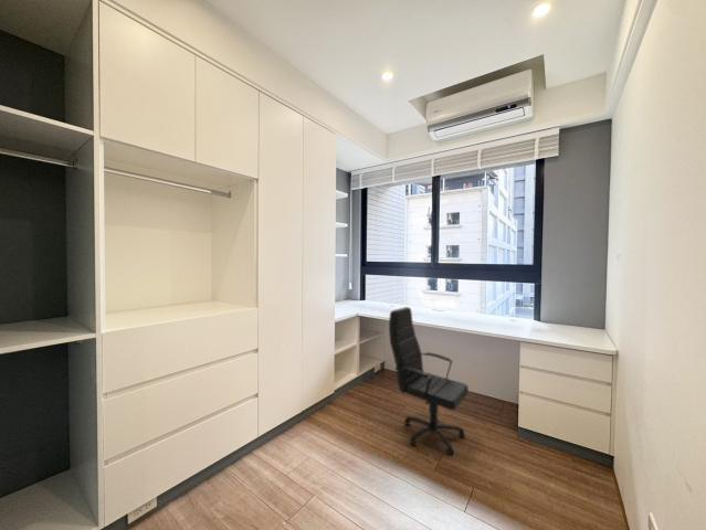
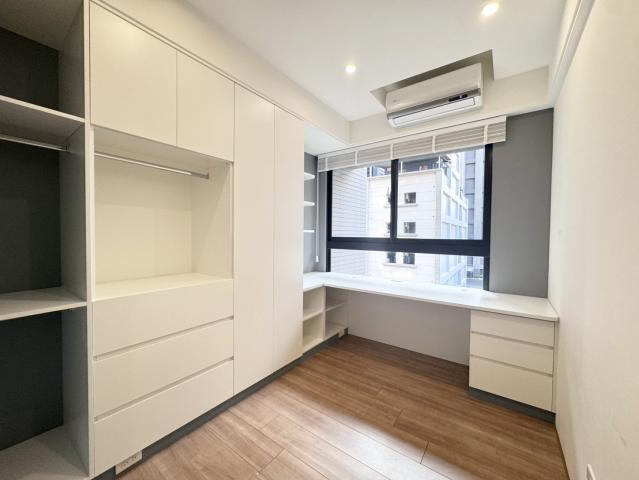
- office chair [388,306,470,456]
